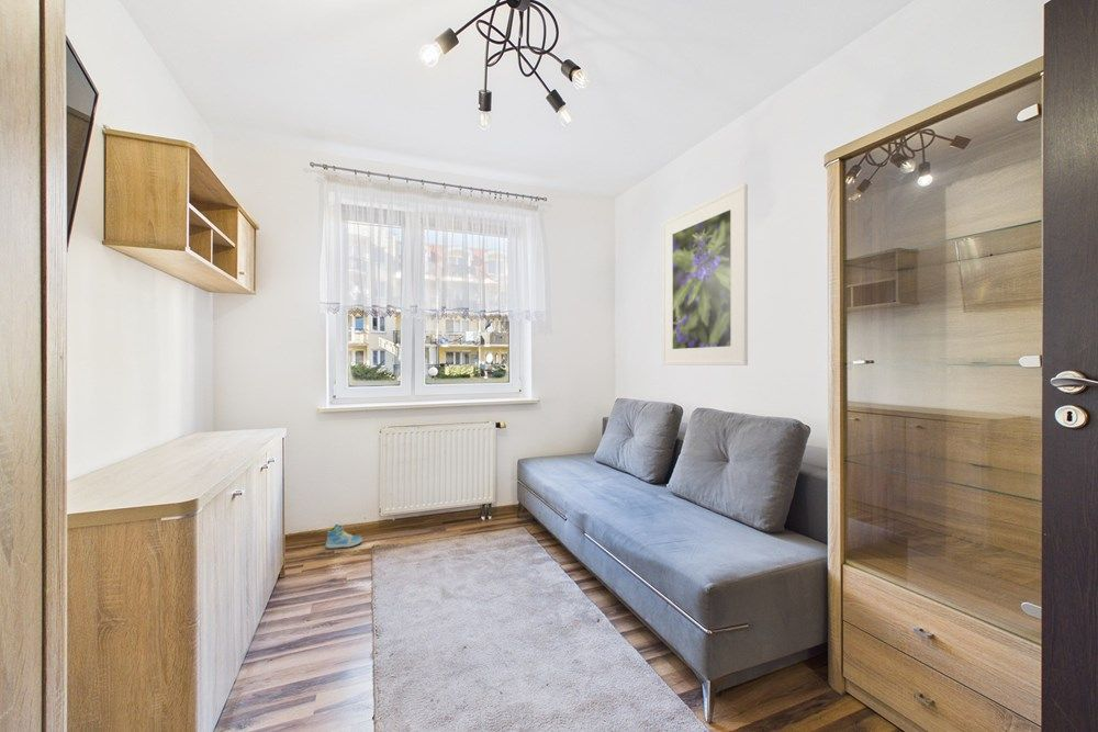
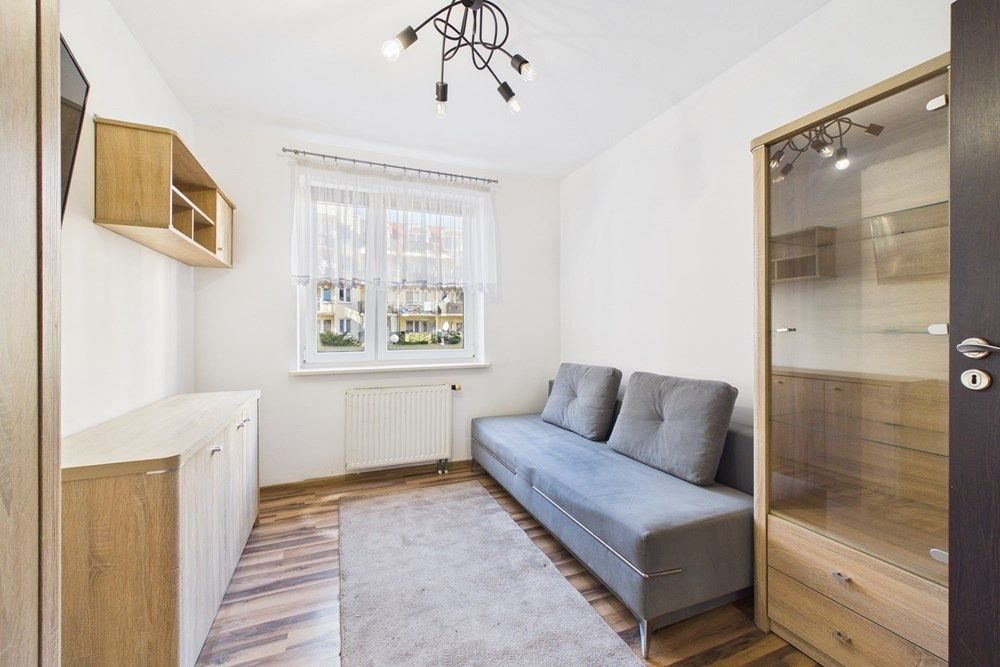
- sneaker [325,523,363,550]
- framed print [661,182,749,367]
